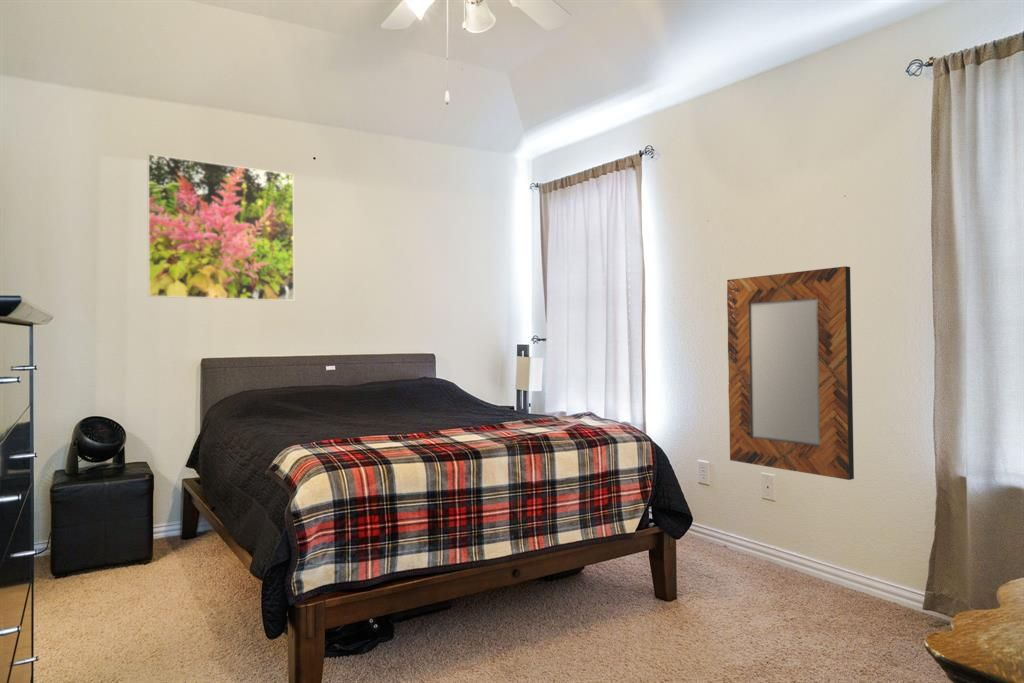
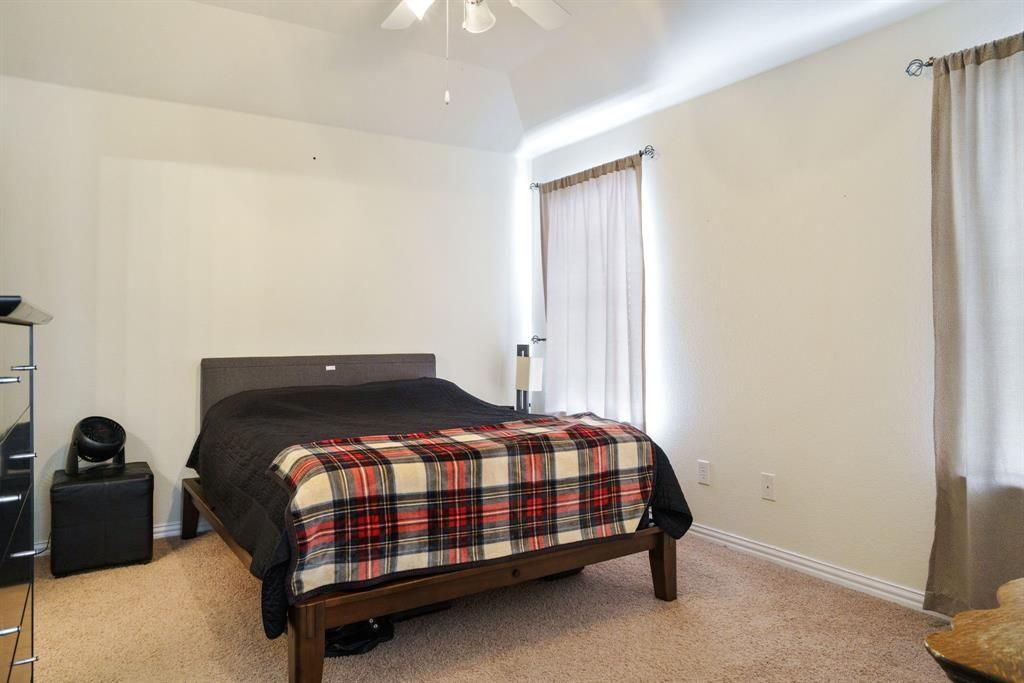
- home mirror [726,265,855,481]
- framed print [147,153,295,302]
